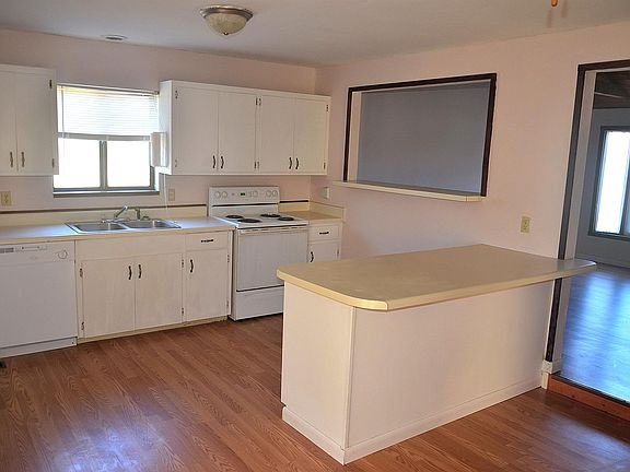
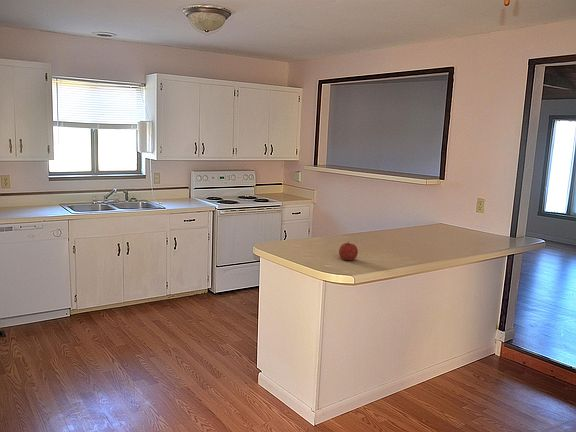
+ fruit [338,241,359,261]
